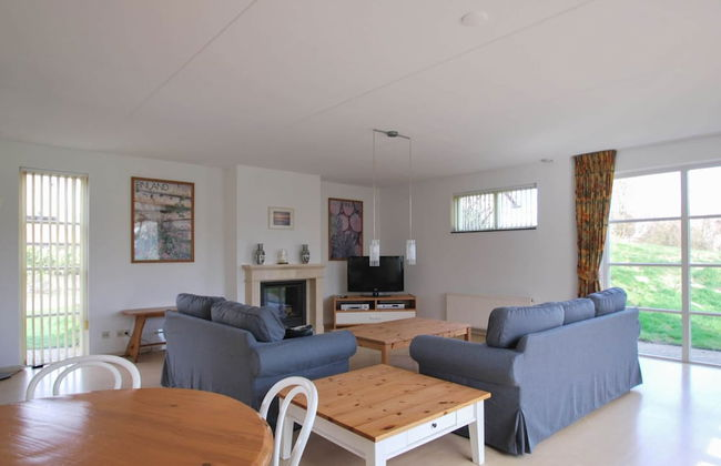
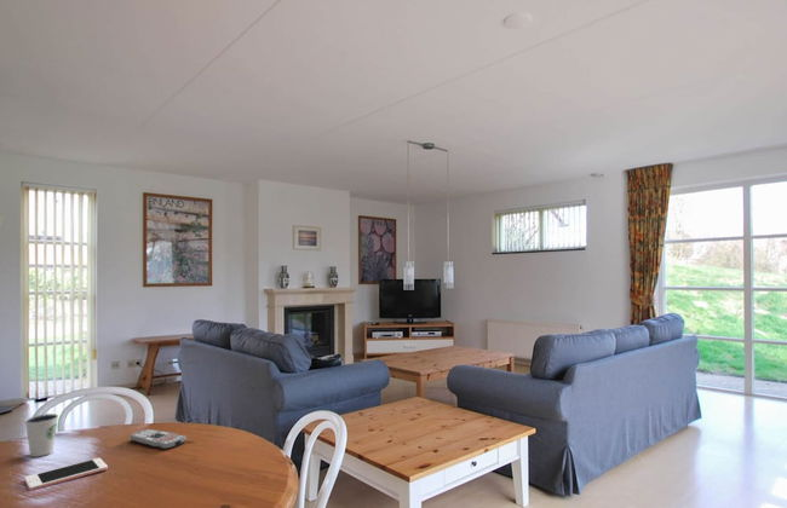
+ remote control [128,428,188,451]
+ dixie cup [23,412,59,457]
+ cell phone [23,457,109,491]
